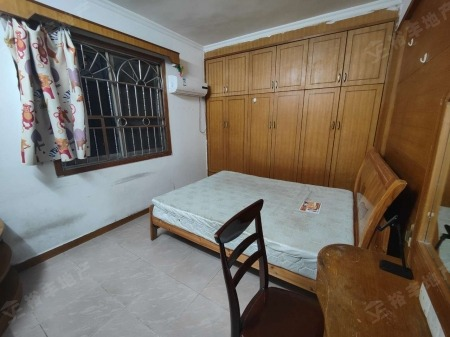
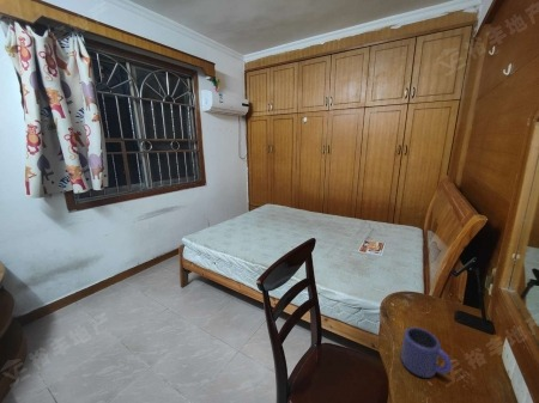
+ mug [400,326,453,379]
